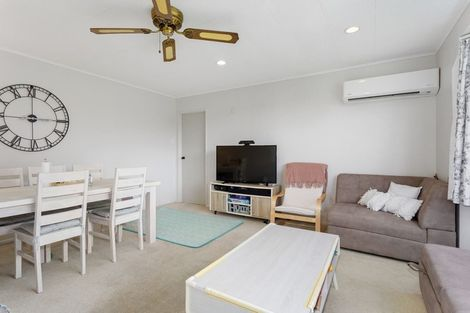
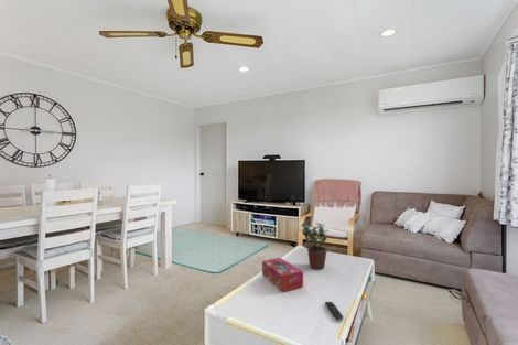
+ tissue box [261,257,304,292]
+ potted plant [300,220,328,270]
+ remote control [324,301,344,322]
